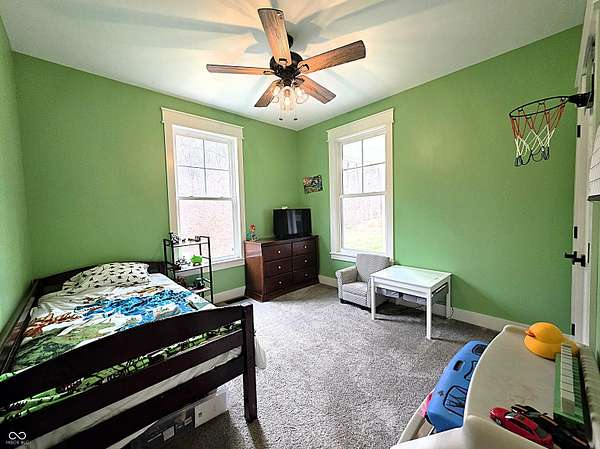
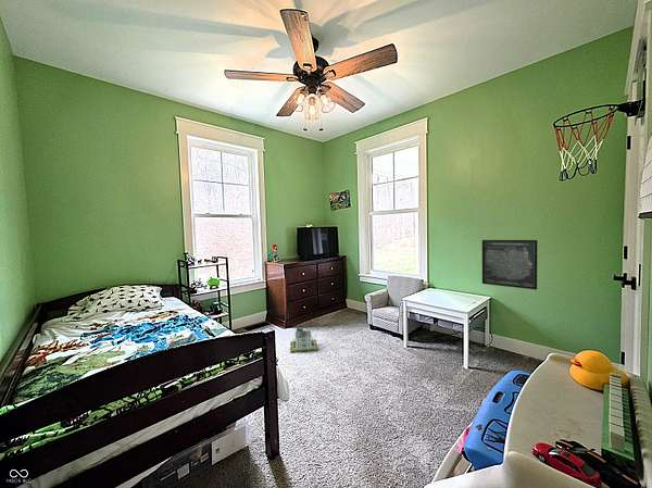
+ wall art [481,239,538,291]
+ toy house [289,324,319,353]
